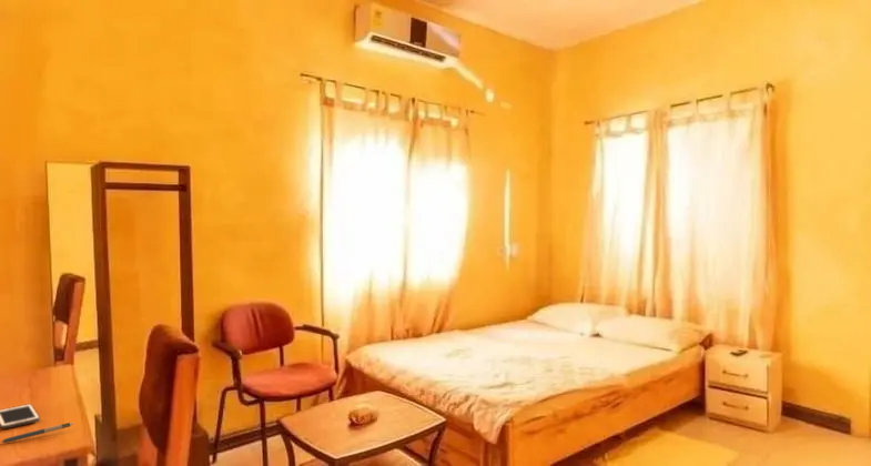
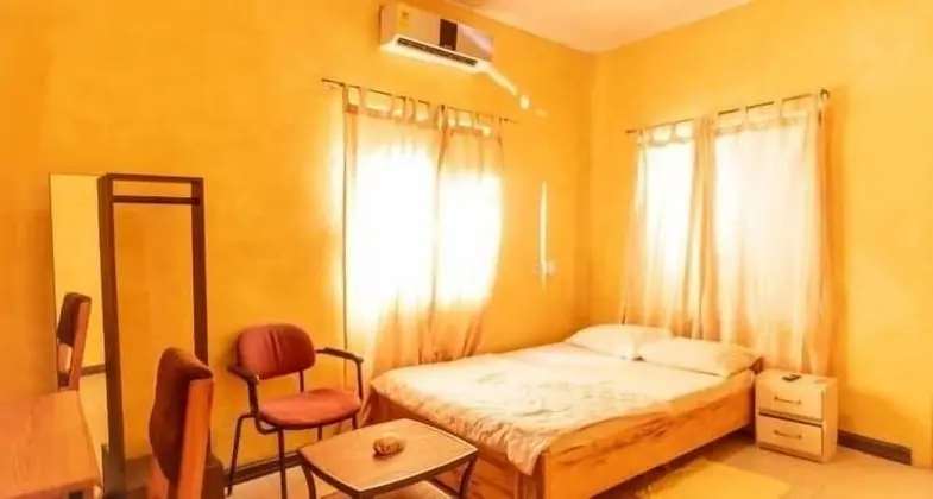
- pen [0,422,74,444]
- cell phone [0,403,41,430]
